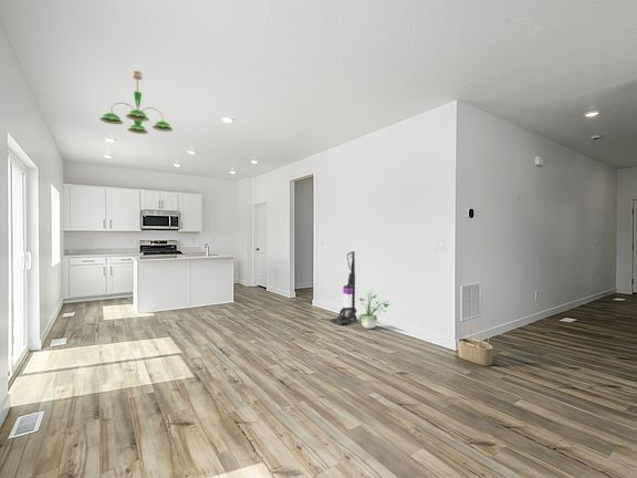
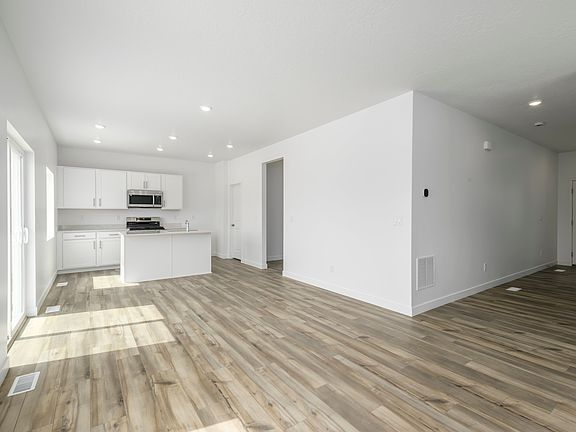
- potted plant [357,291,390,330]
- vacuum cleaner [328,250,358,326]
- wicker basket [457,323,494,366]
- ceiling light fixture [98,70,174,135]
